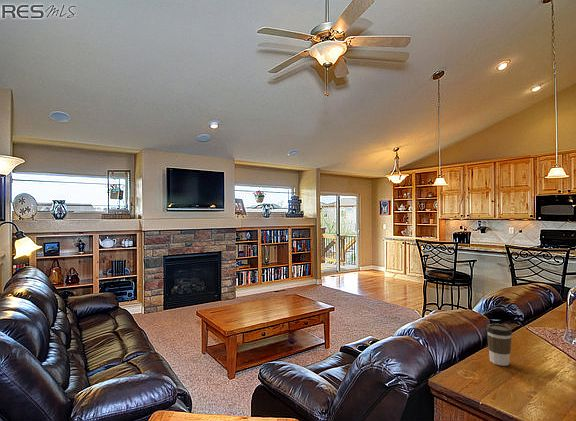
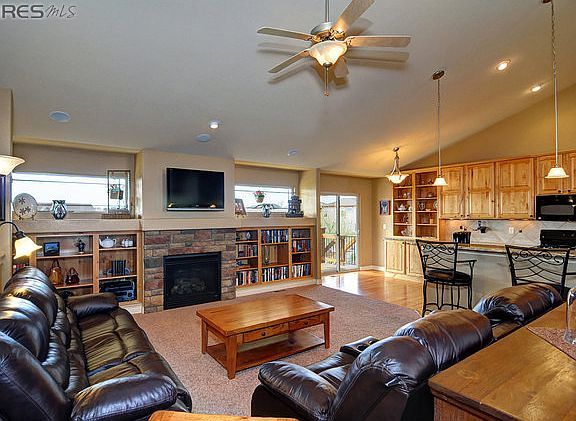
- coffee cup [485,323,513,367]
